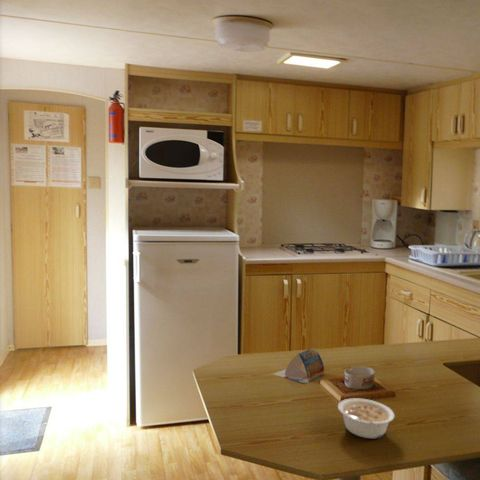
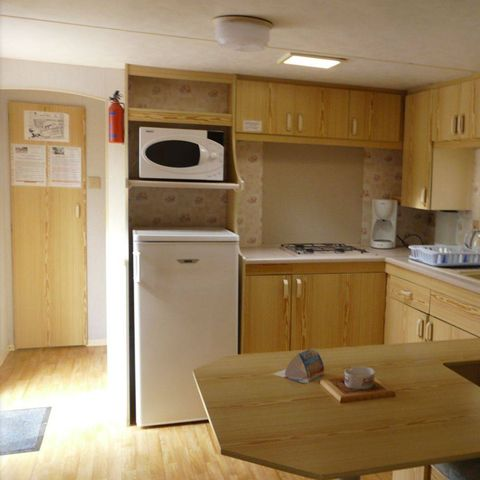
- legume [337,397,395,439]
